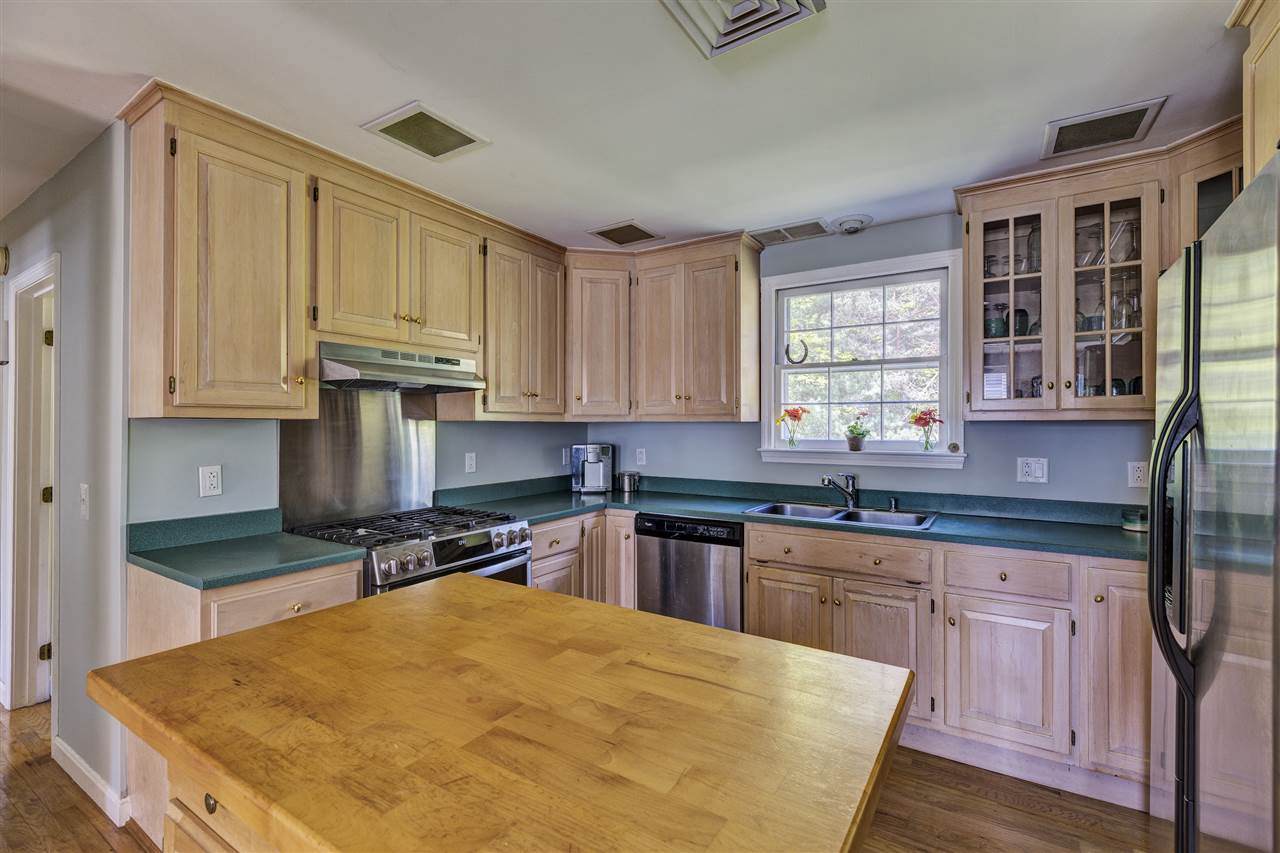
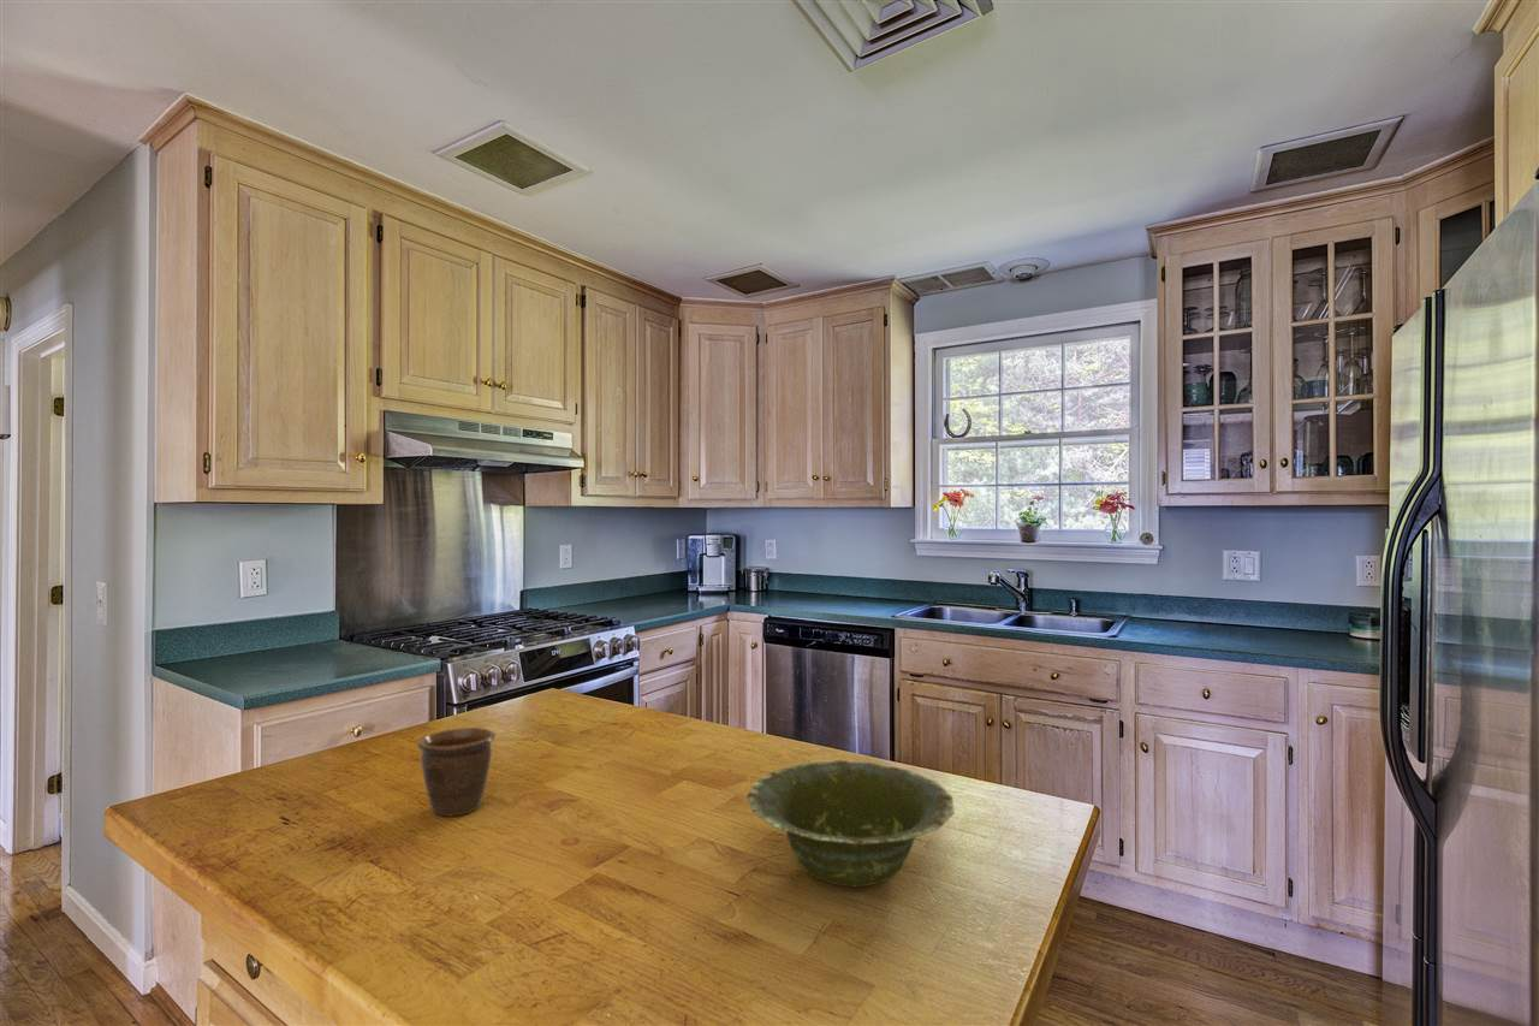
+ mug [416,726,497,818]
+ dish [745,759,956,889]
